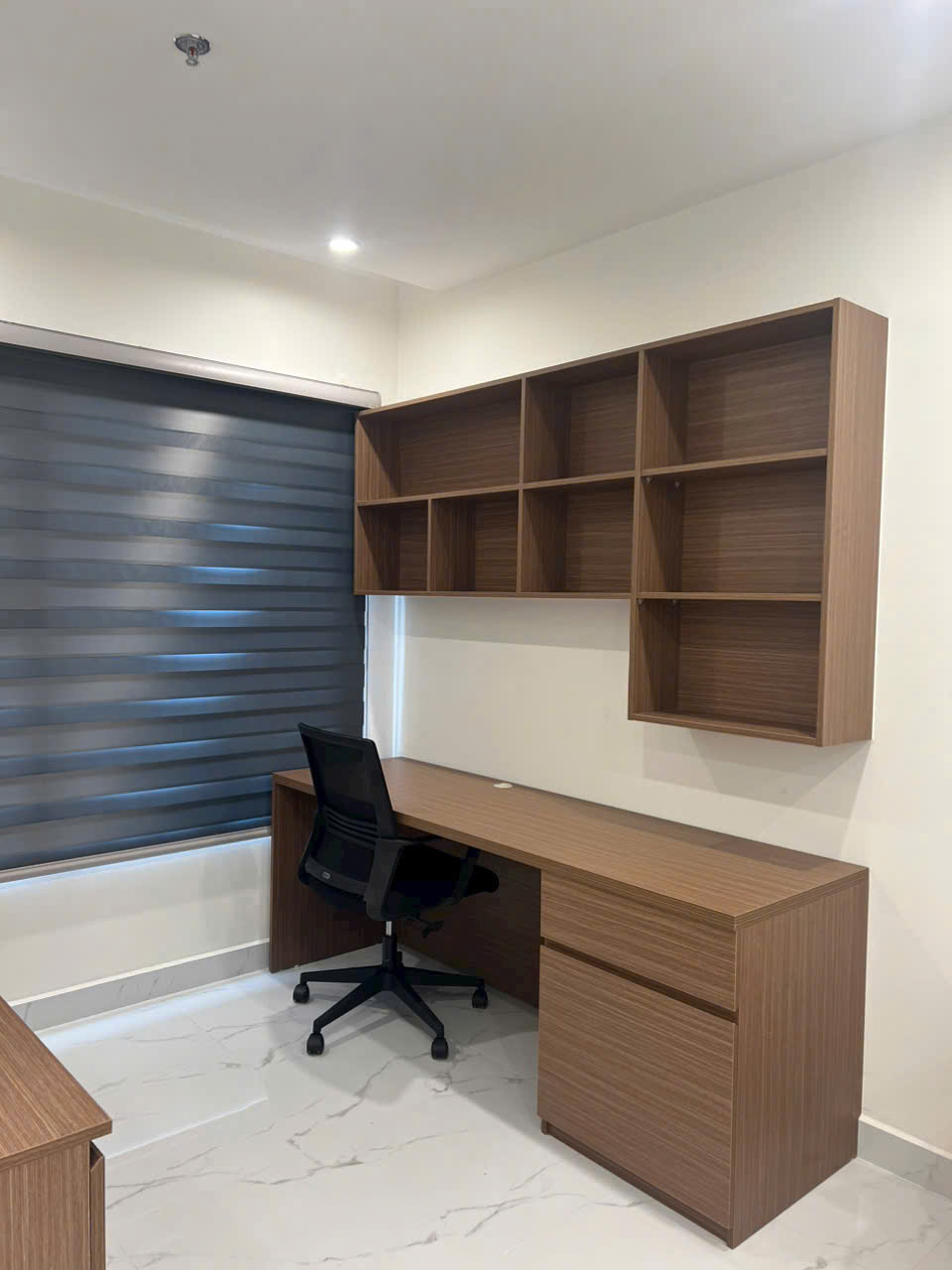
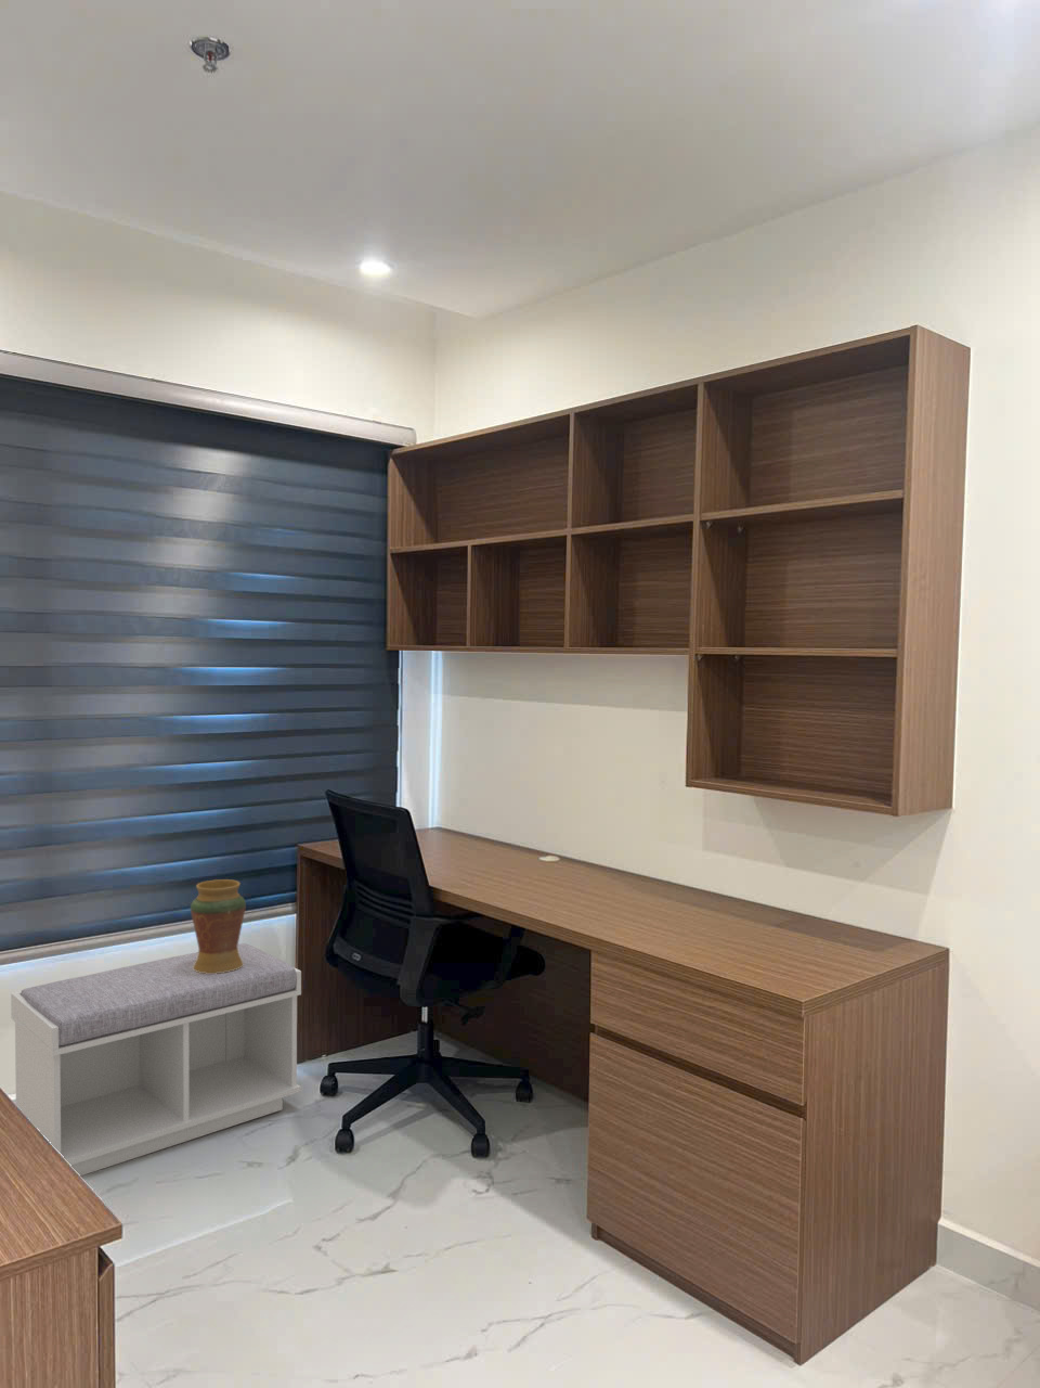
+ bench [10,942,303,1177]
+ decorative vase [190,879,247,974]
